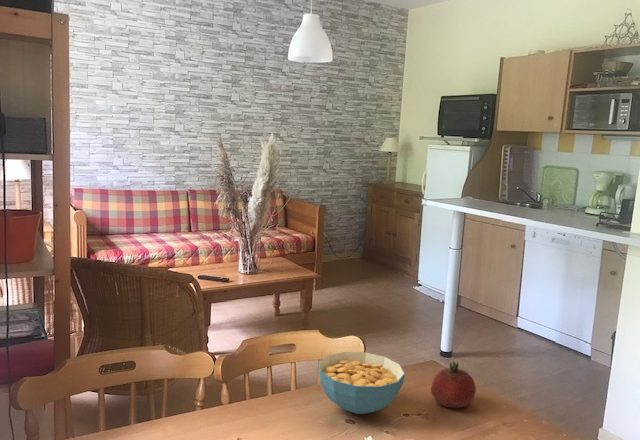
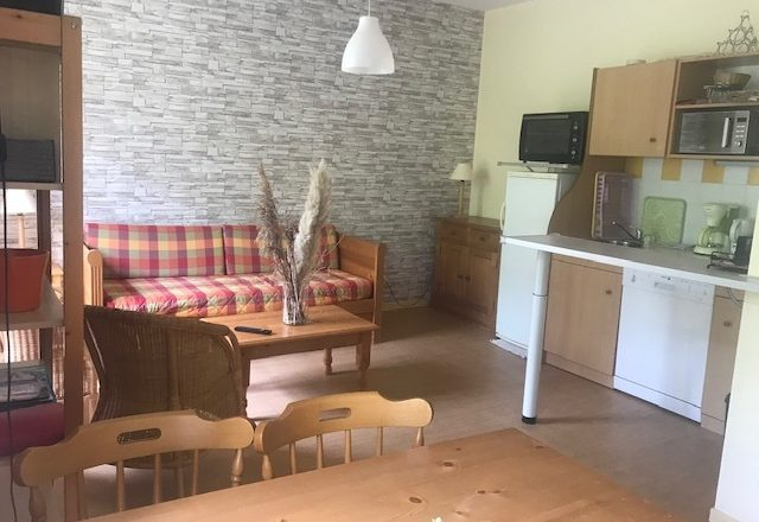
- cereal bowl [318,351,406,415]
- fruit [430,360,477,409]
